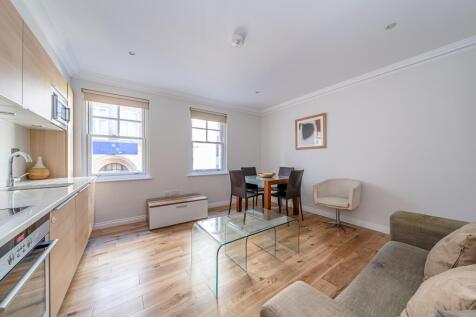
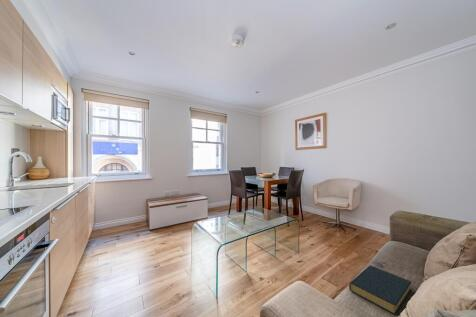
+ hardback book [348,265,413,316]
